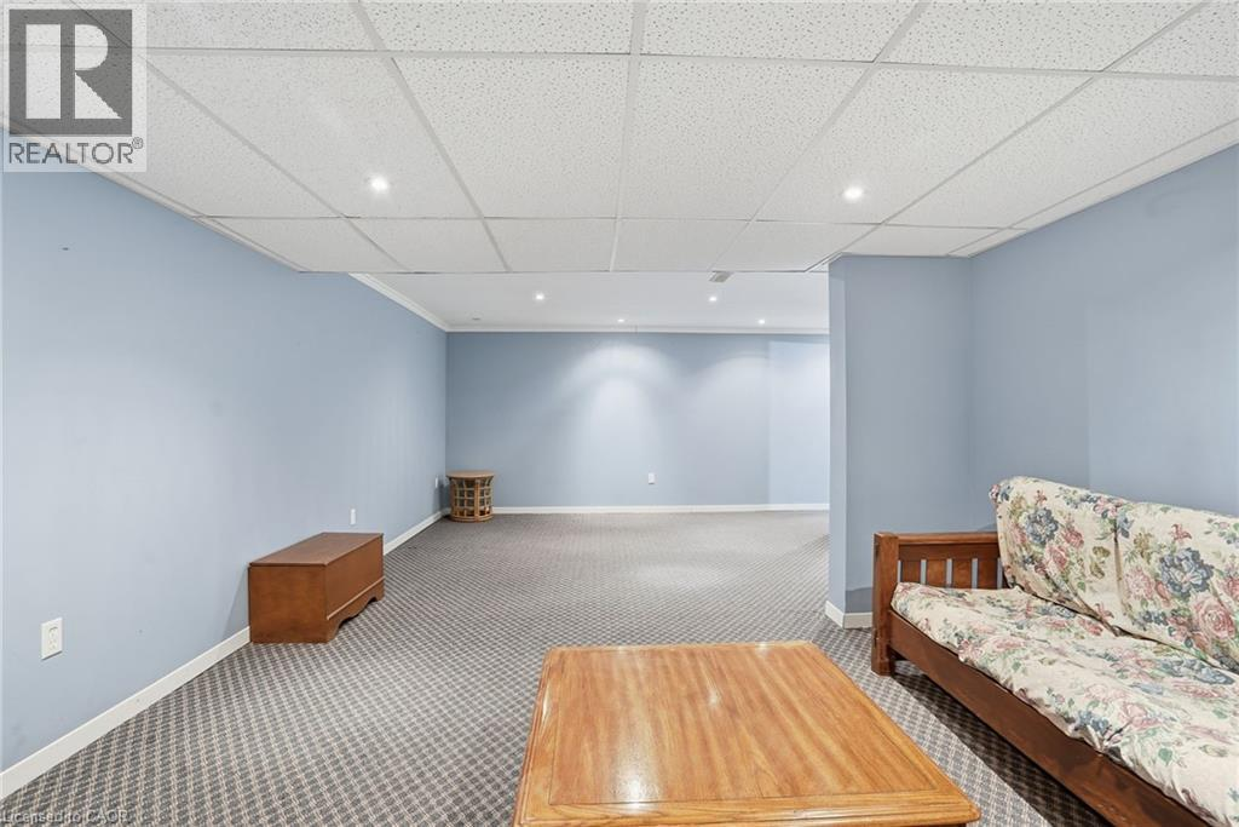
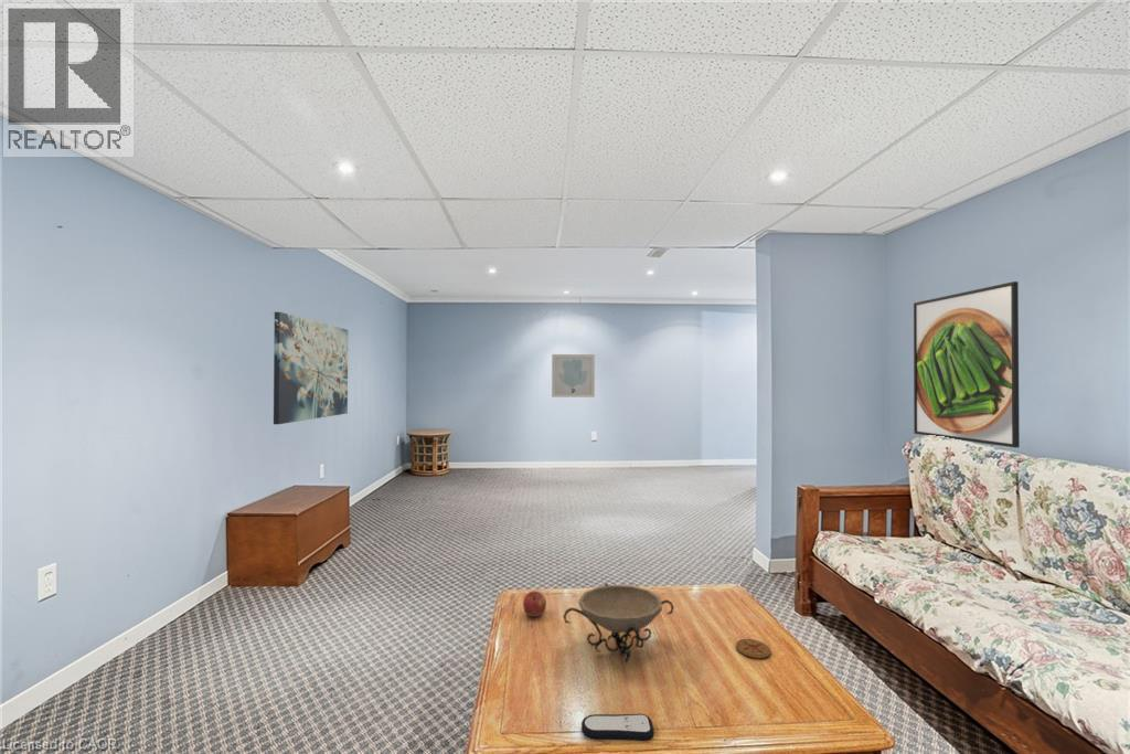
+ decorative bowl [562,583,675,663]
+ remote control [580,713,655,742]
+ coaster [735,638,772,660]
+ wall art [551,353,596,399]
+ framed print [913,280,1021,449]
+ apple [522,590,547,618]
+ wall art [273,311,349,425]
